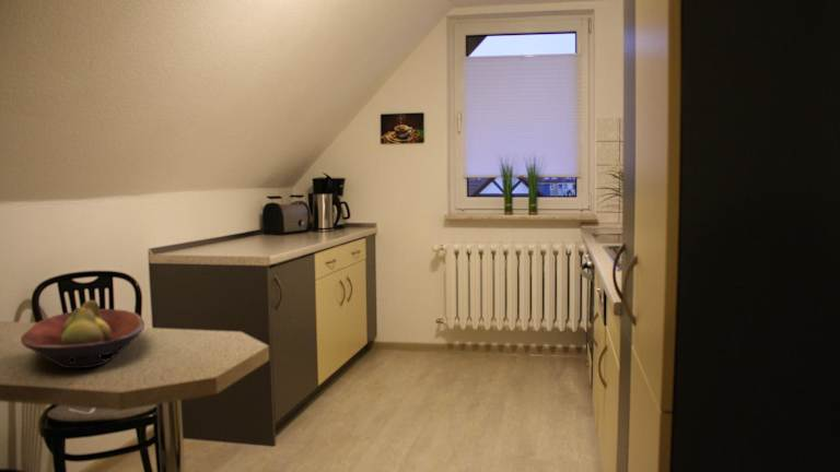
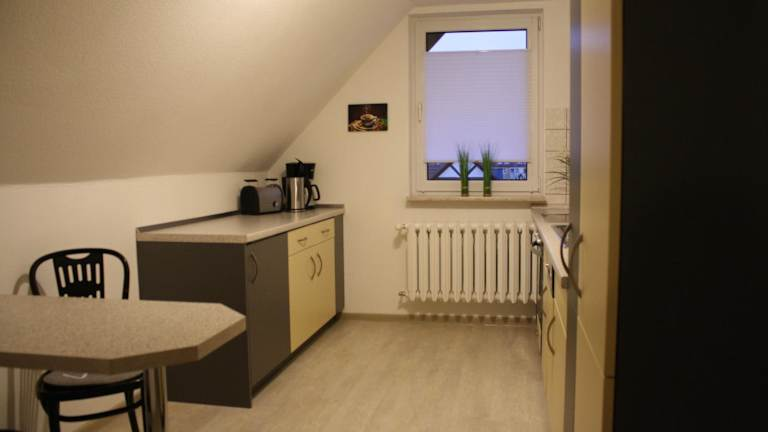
- fruit bowl [20,299,145,369]
